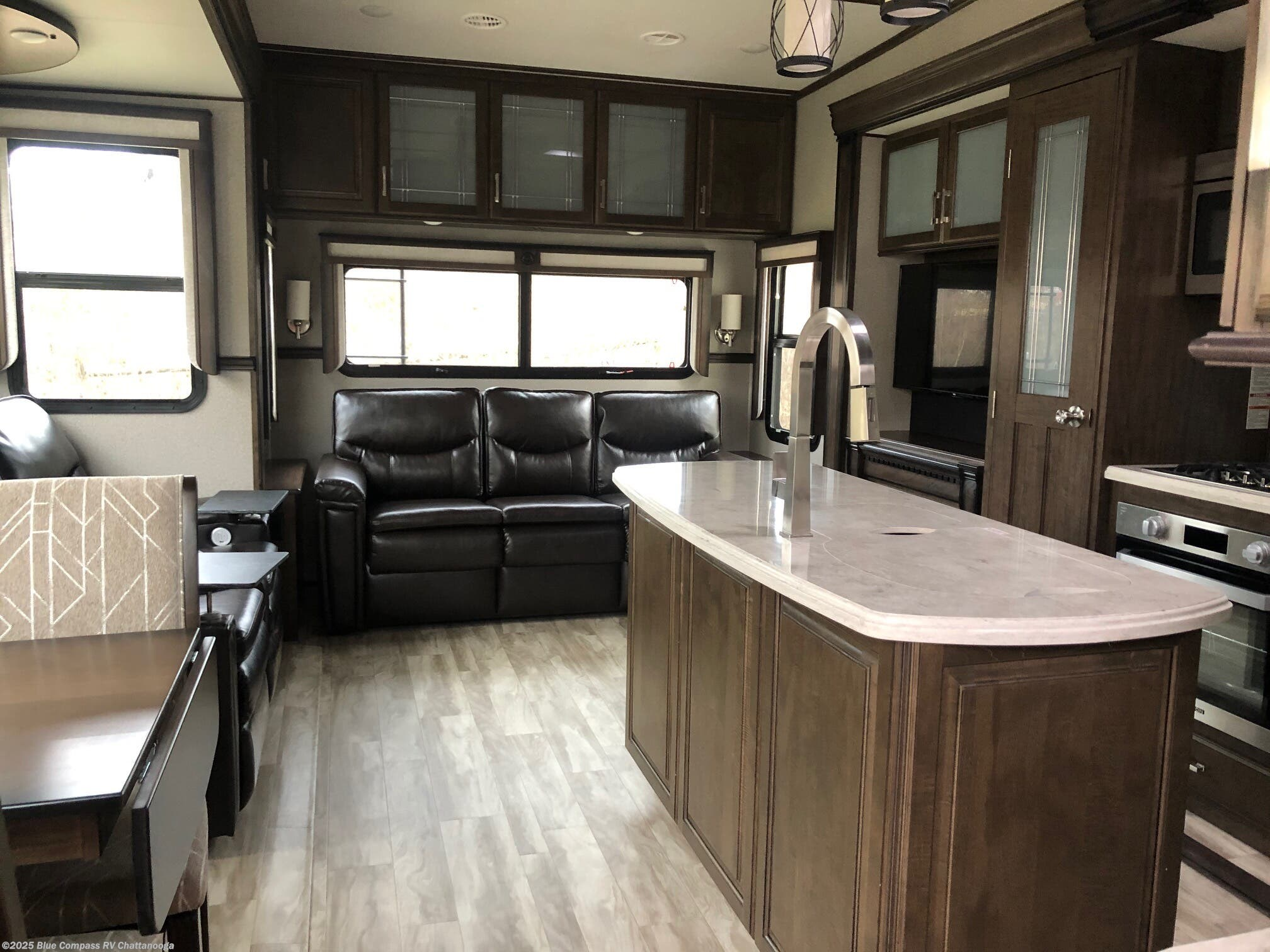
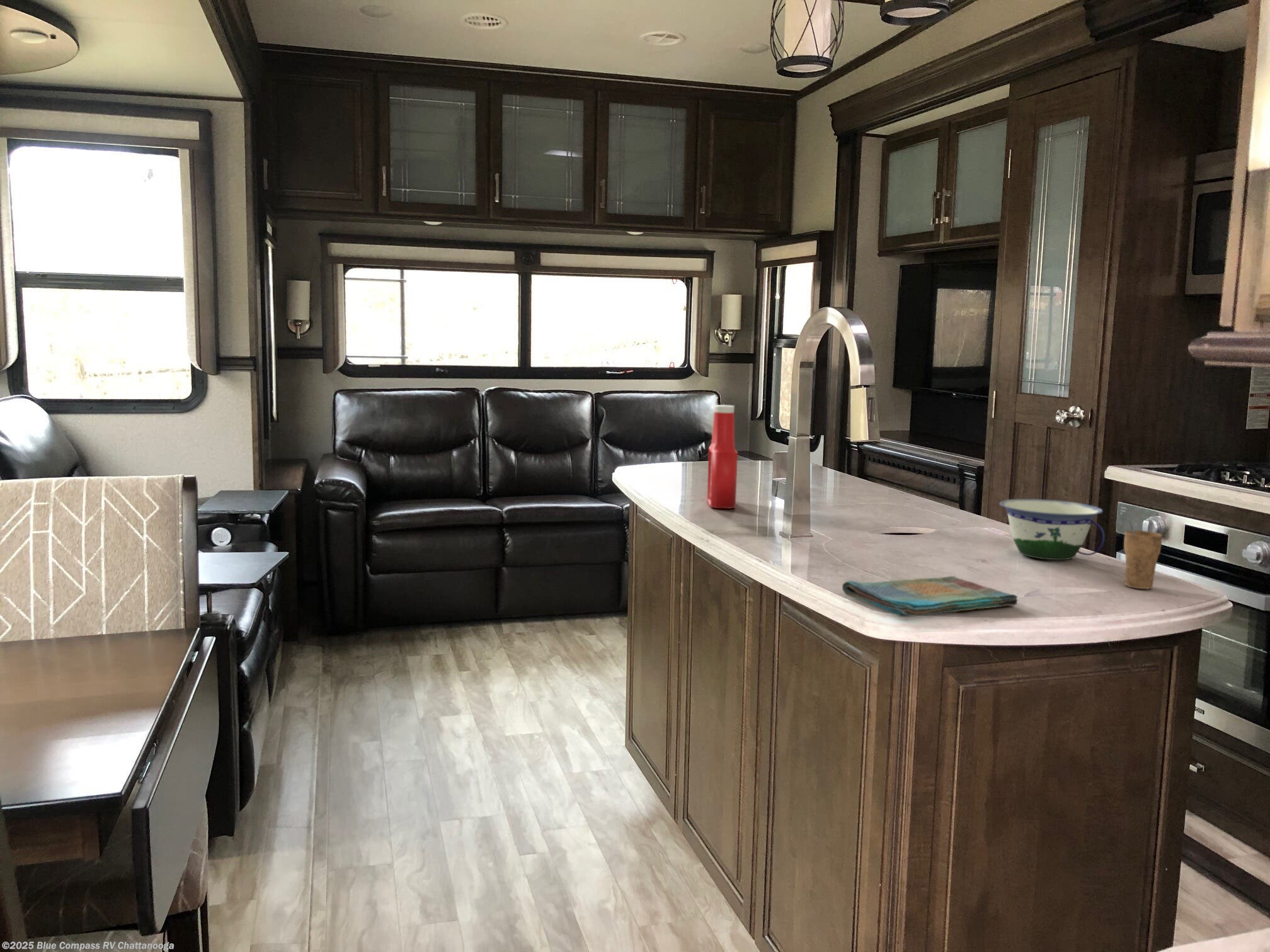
+ cup [1123,519,1163,590]
+ dish towel [842,575,1019,618]
+ bowl [998,498,1105,560]
+ soap bottle [706,404,738,509]
